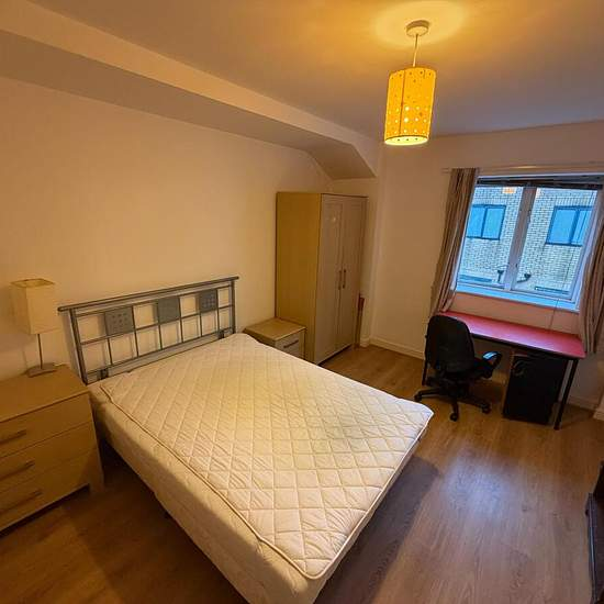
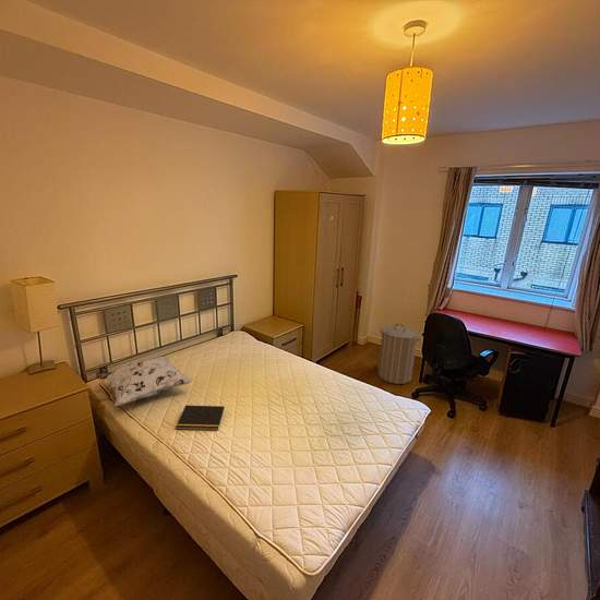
+ decorative pillow [97,356,194,407]
+ notepad [175,405,225,431]
+ laundry hamper [376,323,422,385]
